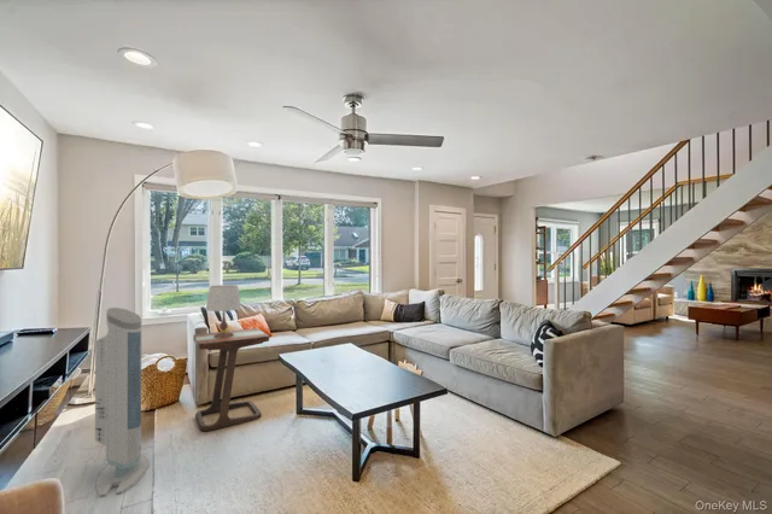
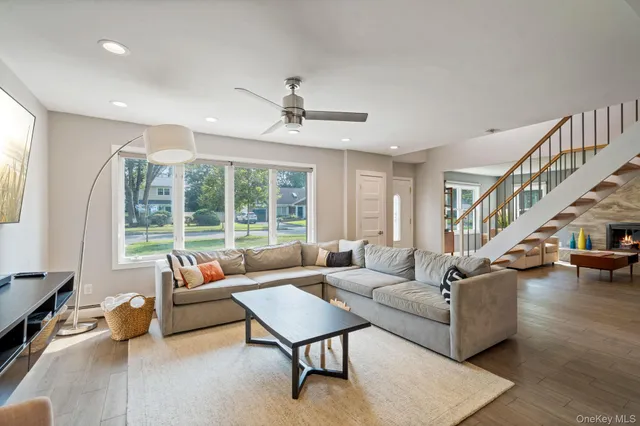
- side table [193,327,270,432]
- table lamp [205,284,242,338]
- air purifier [94,306,151,498]
